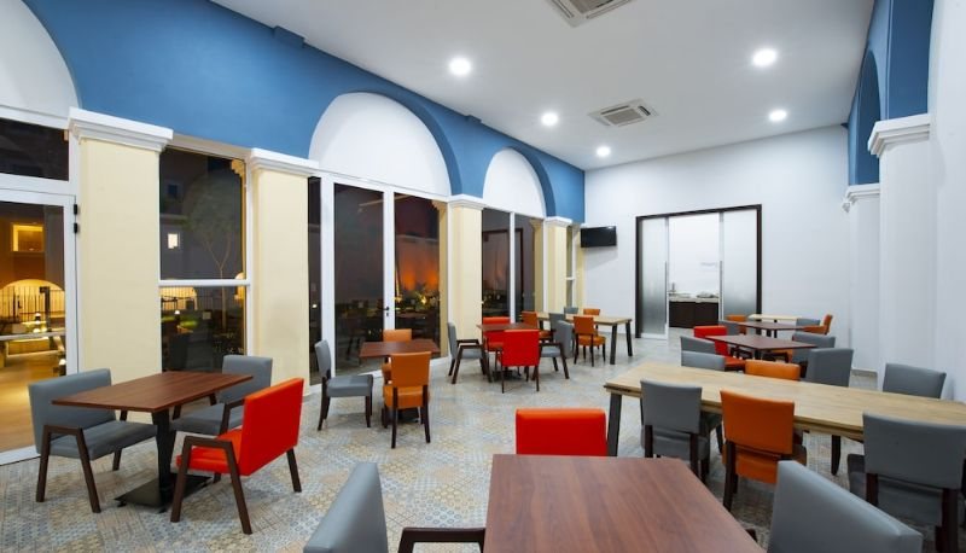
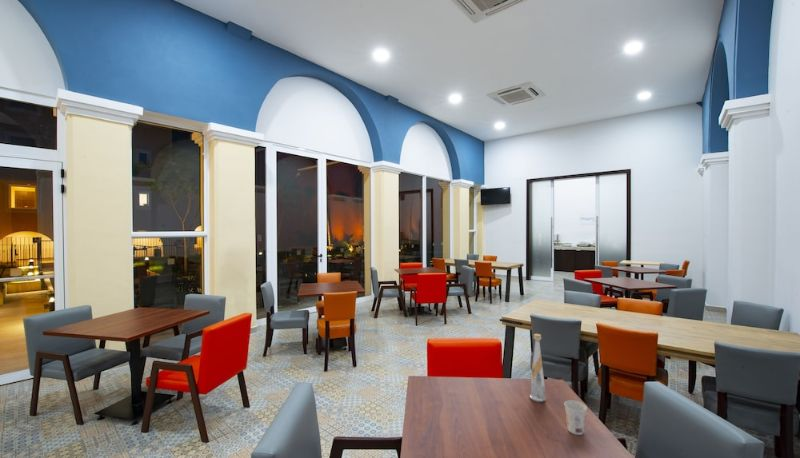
+ bottle [529,333,547,403]
+ cup [563,399,588,436]
